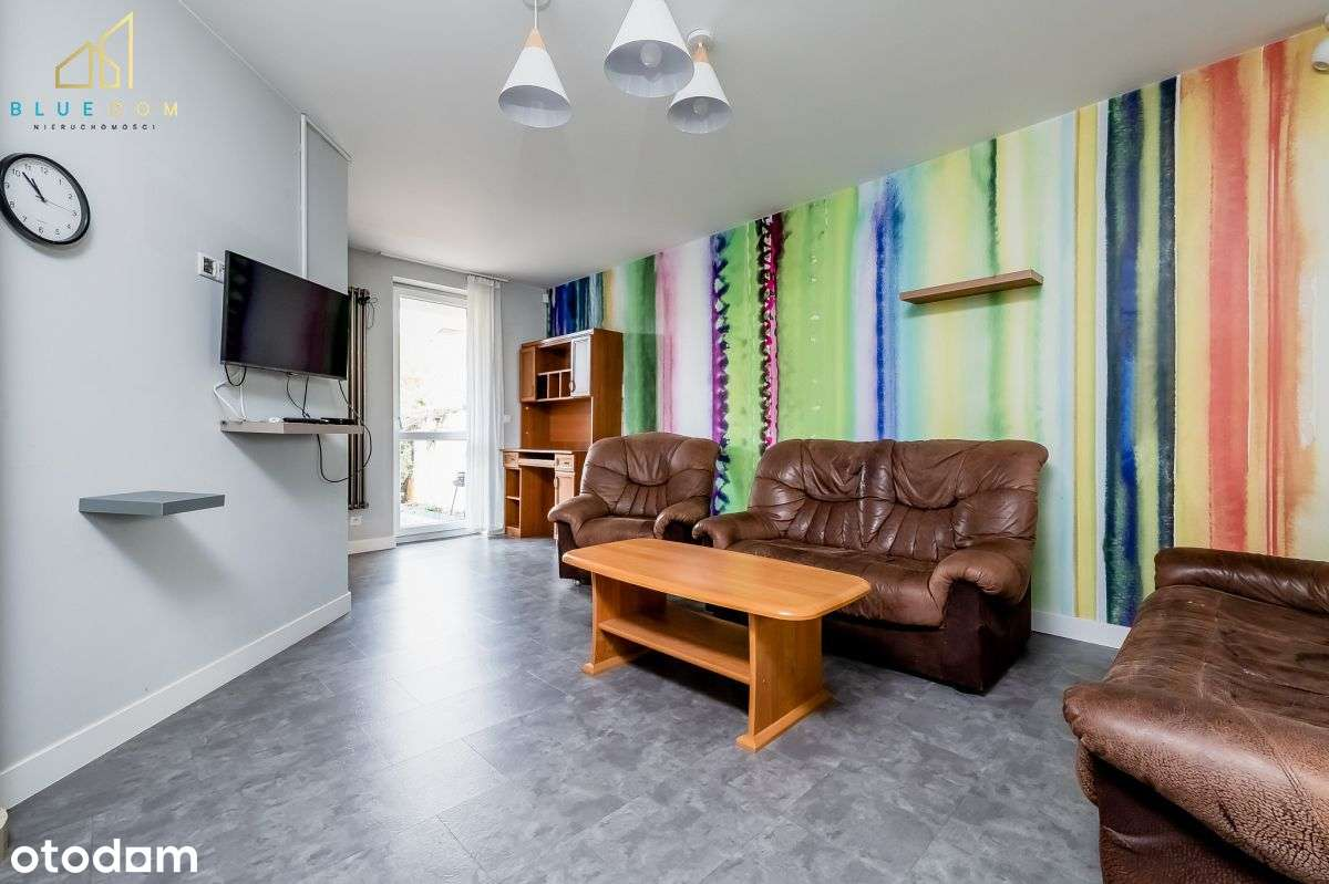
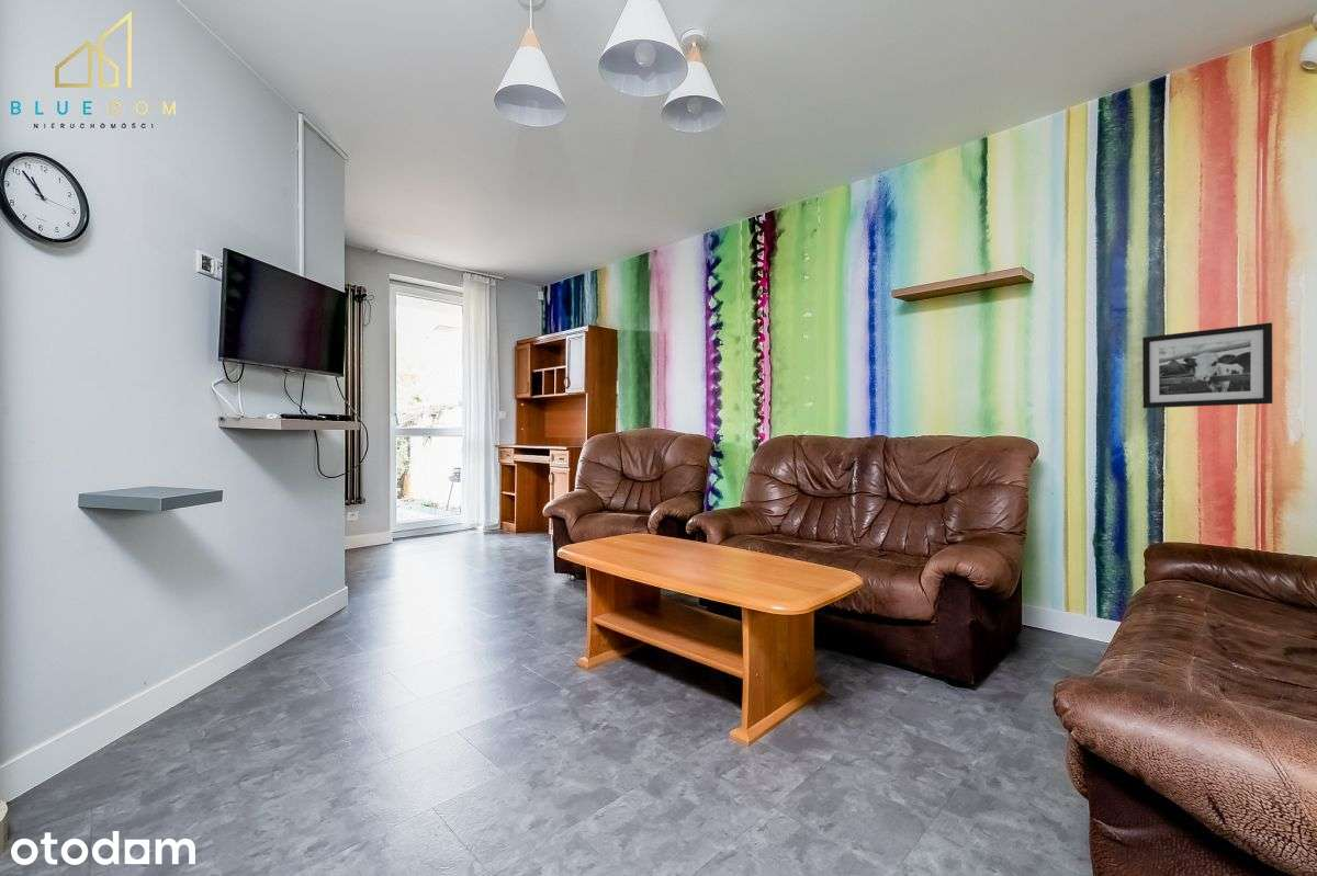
+ picture frame [1141,321,1274,409]
